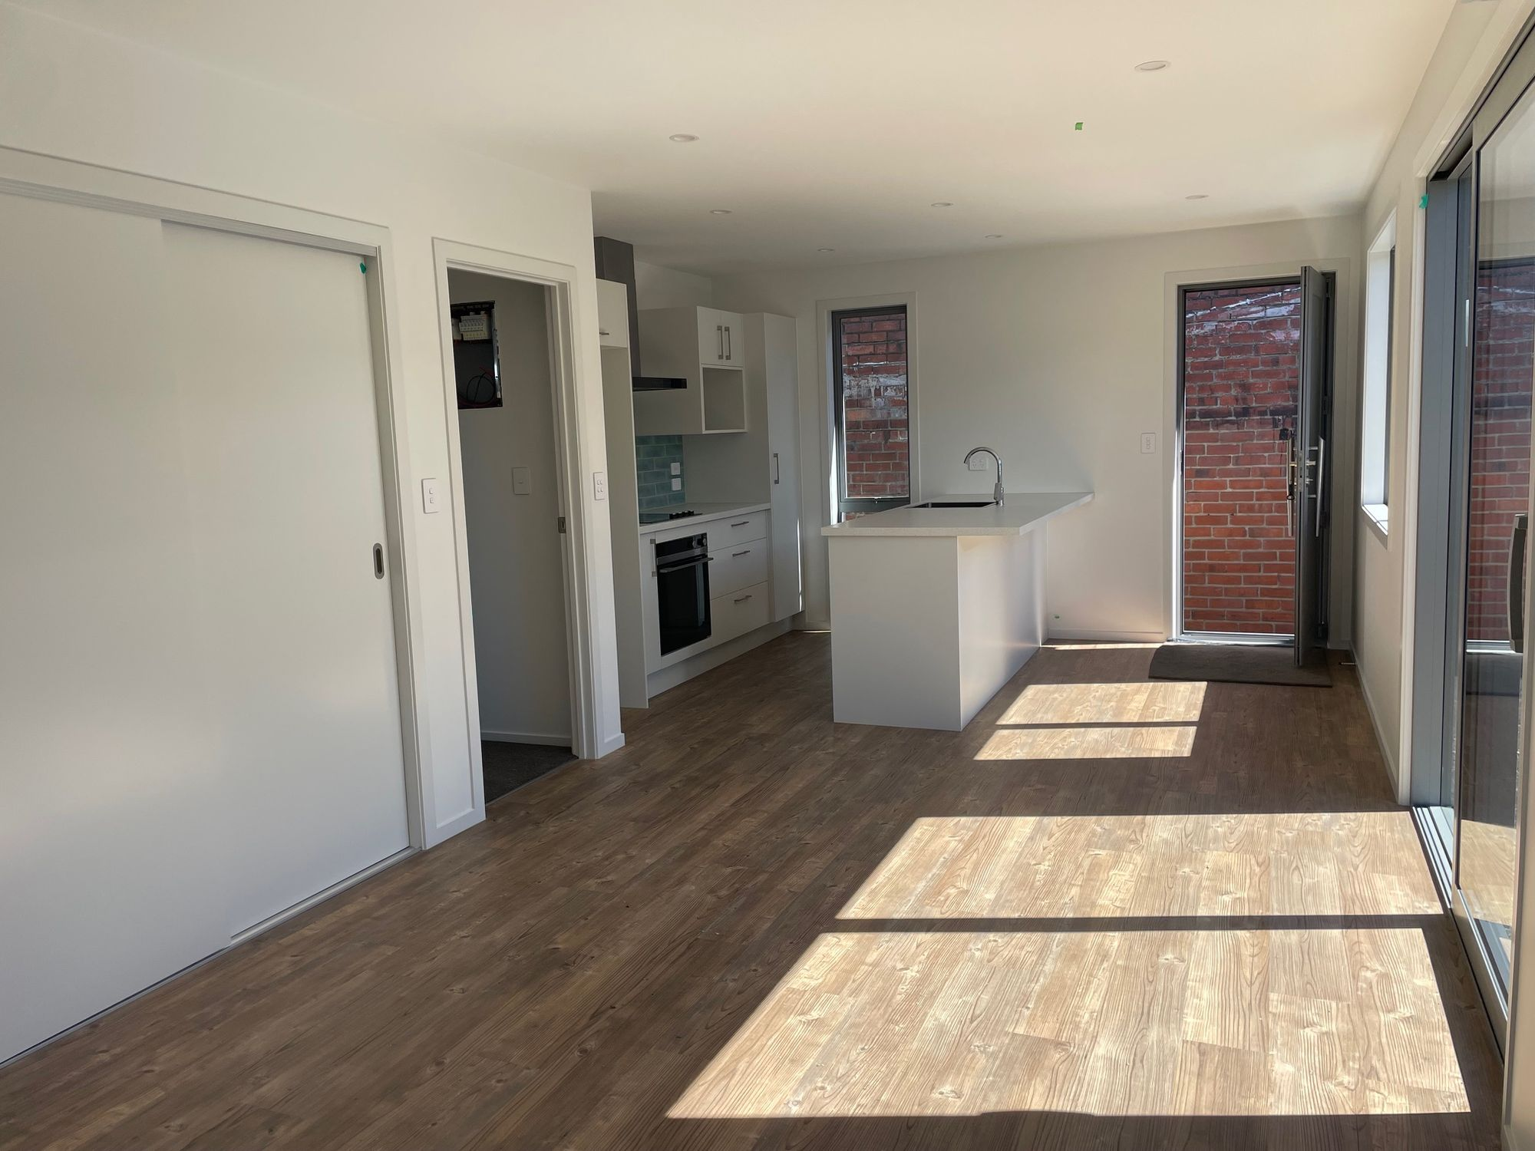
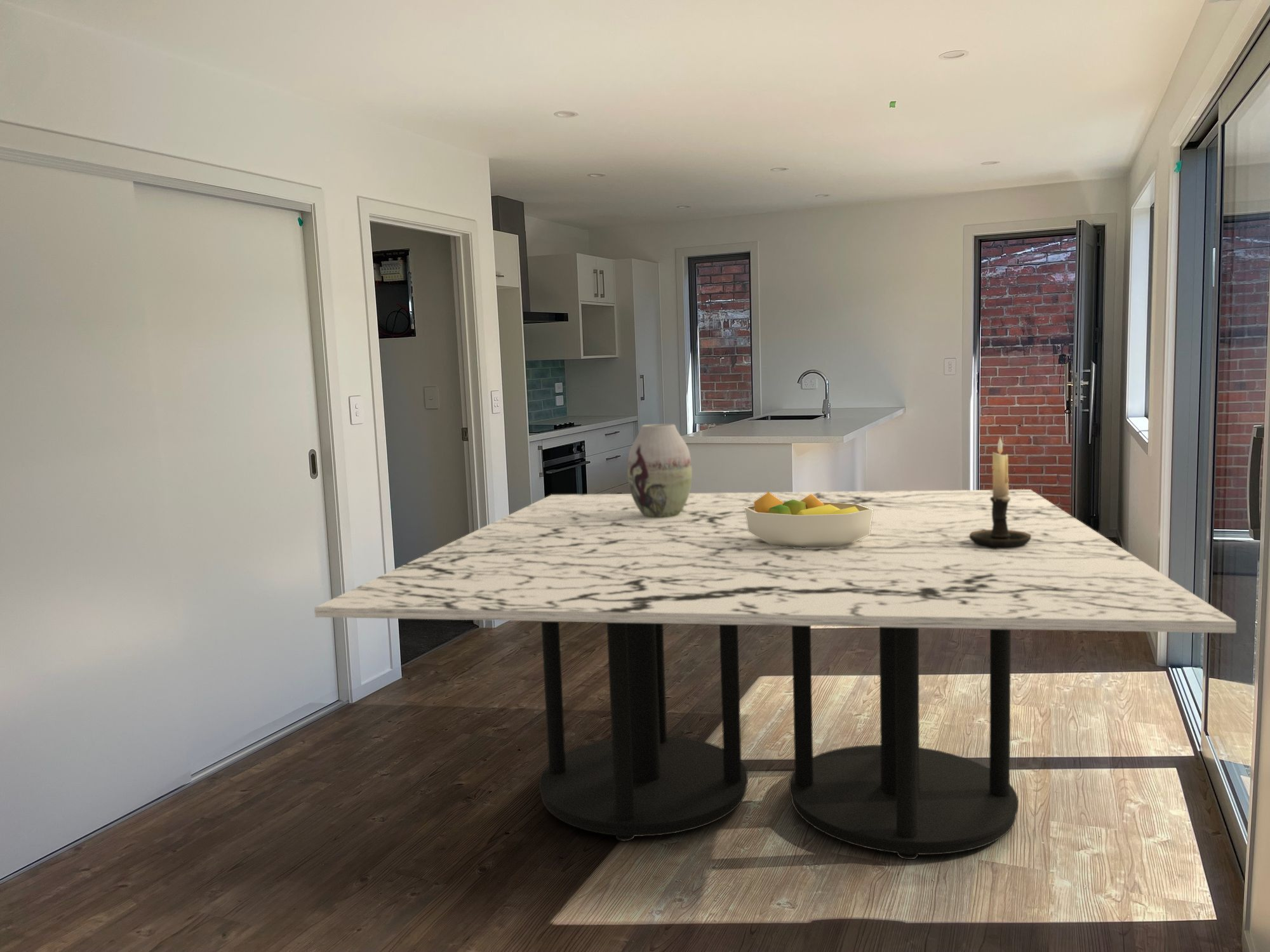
+ dining table [314,489,1237,860]
+ vase [627,423,693,518]
+ candle holder [970,437,1031,548]
+ fruit bowl [744,491,873,548]
